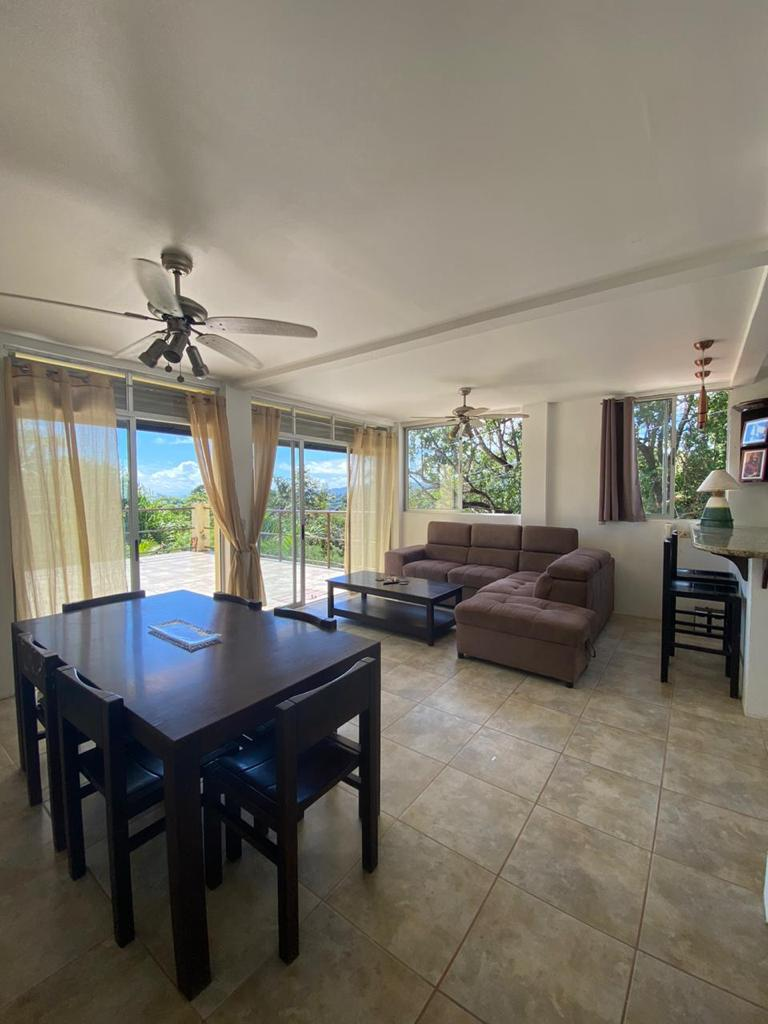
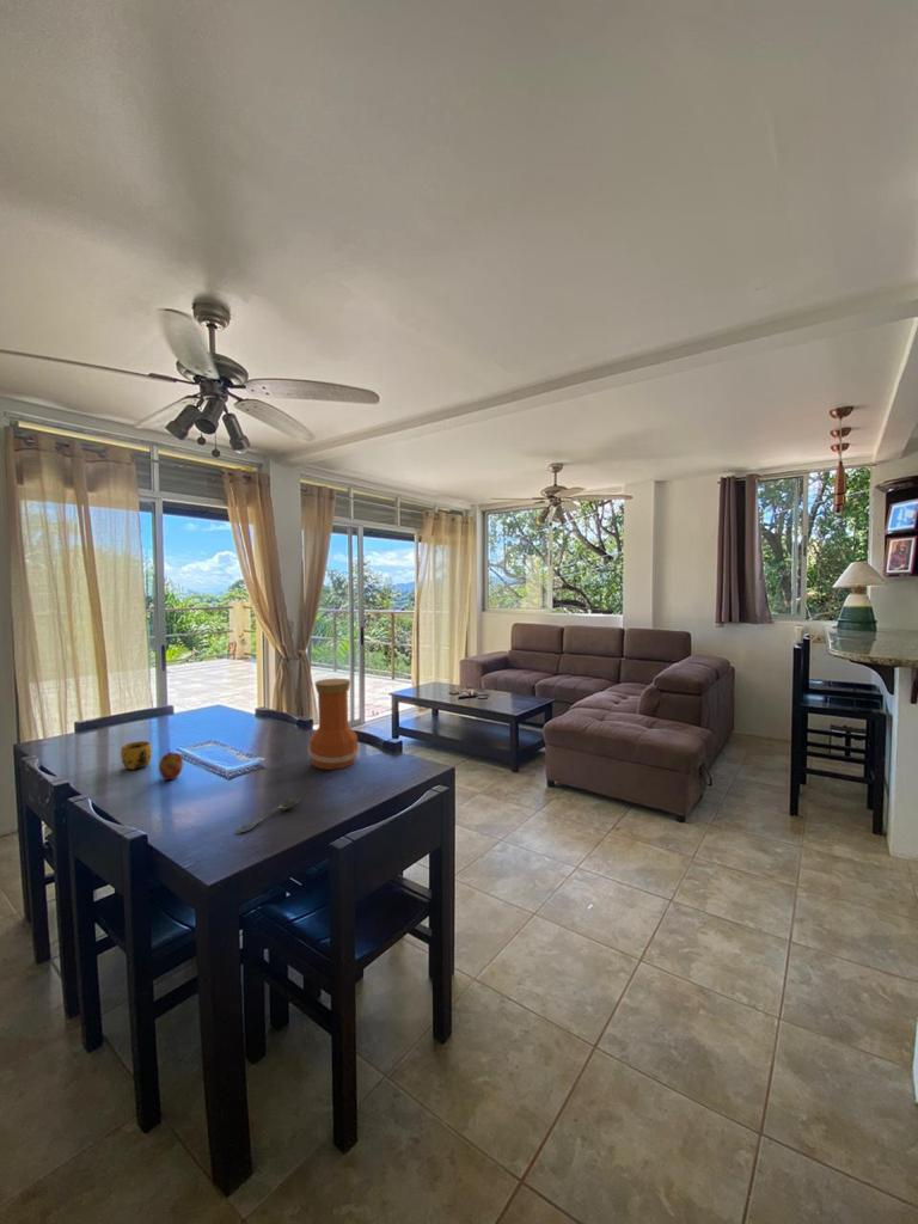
+ spoon [235,795,302,836]
+ apple [158,748,184,781]
+ mug [120,740,153,771]
+ vase [307,678,361,771]
